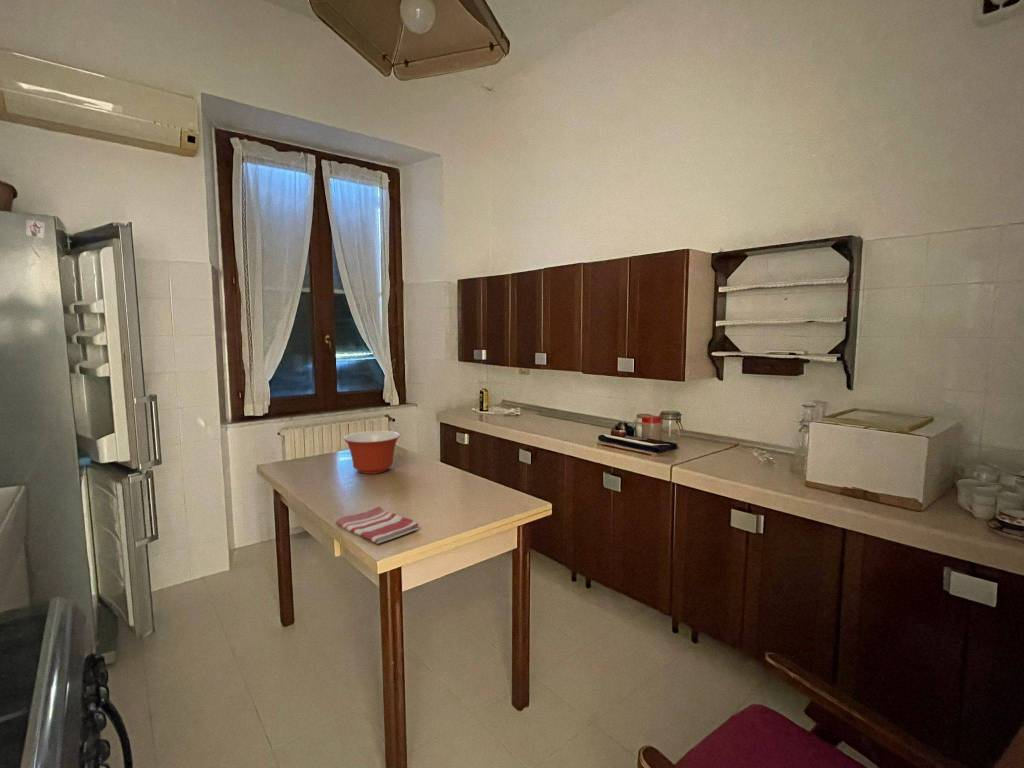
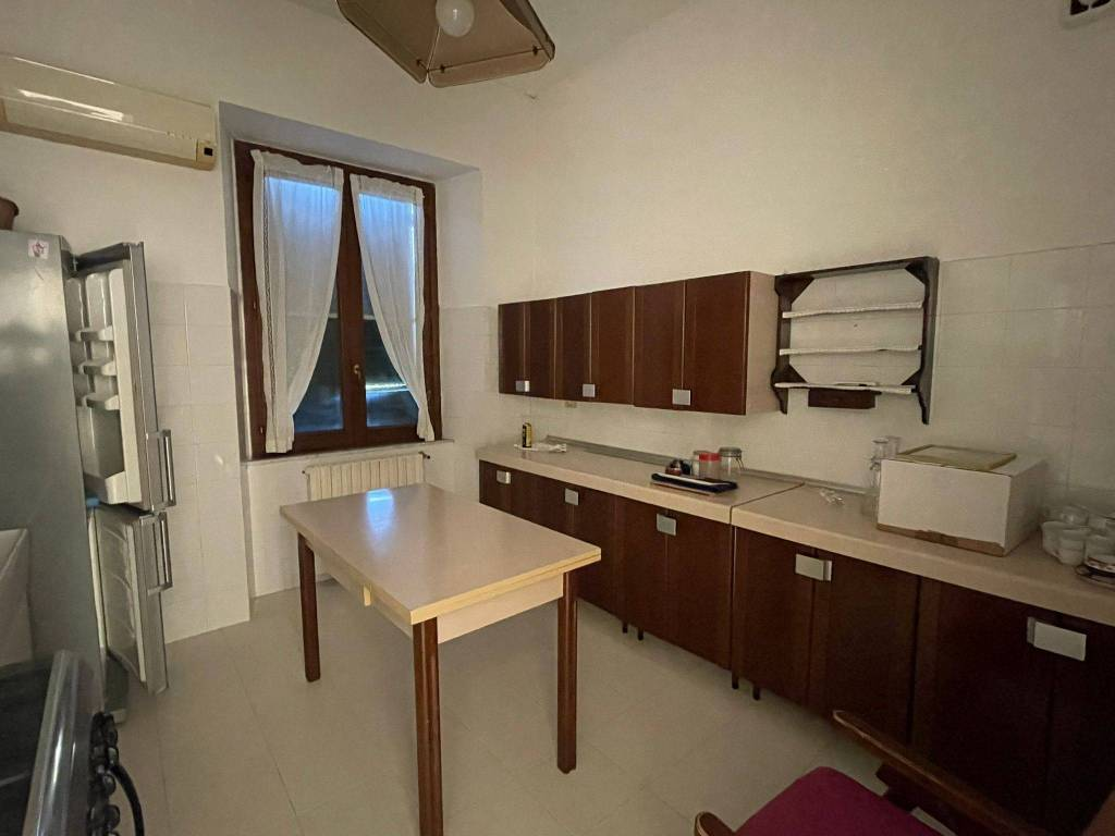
- mixing bowl [342,430,401,475]
- dish towel [335,506,420,545]
